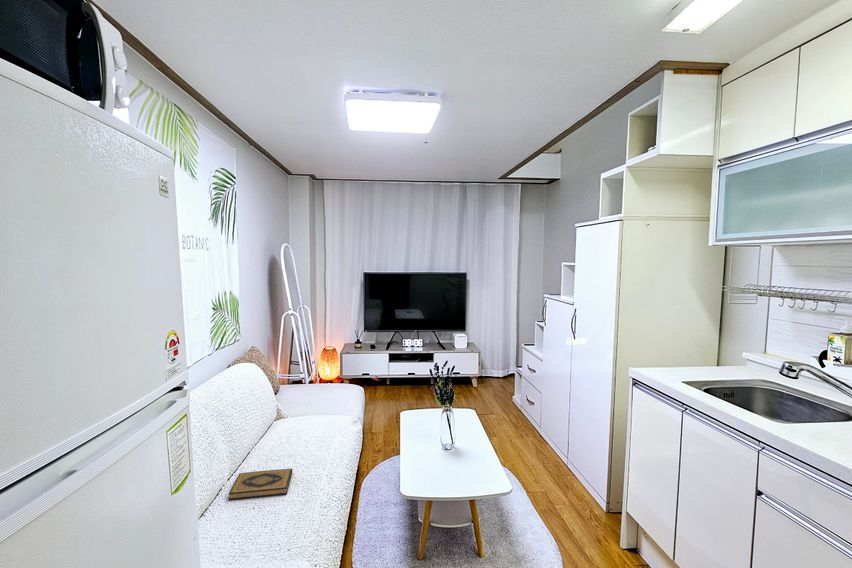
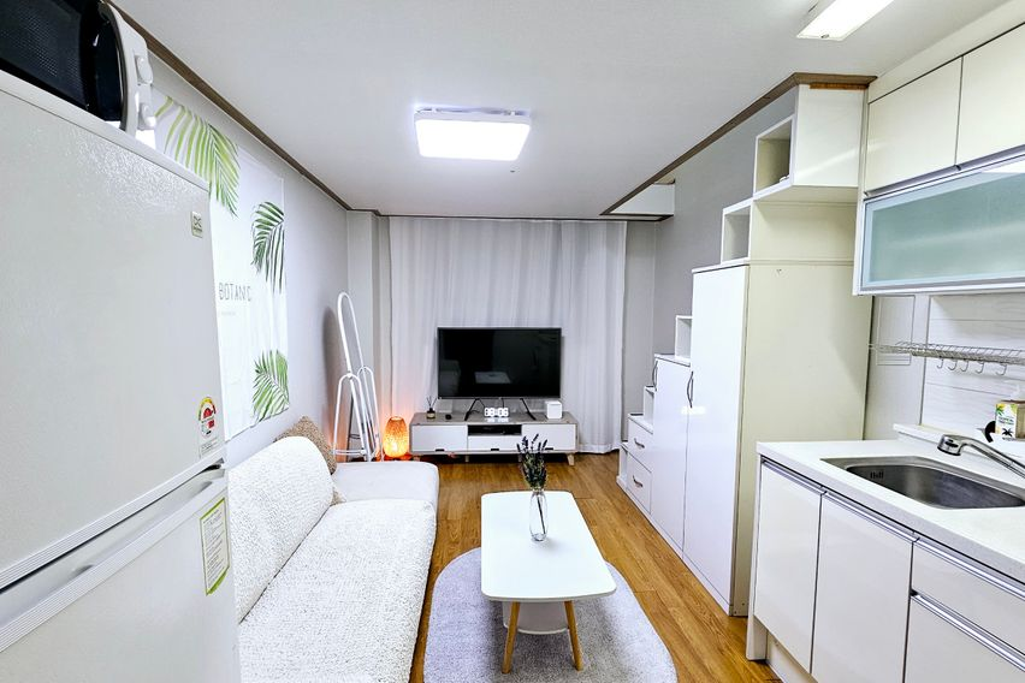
- hardback book [228,468,293,501]
